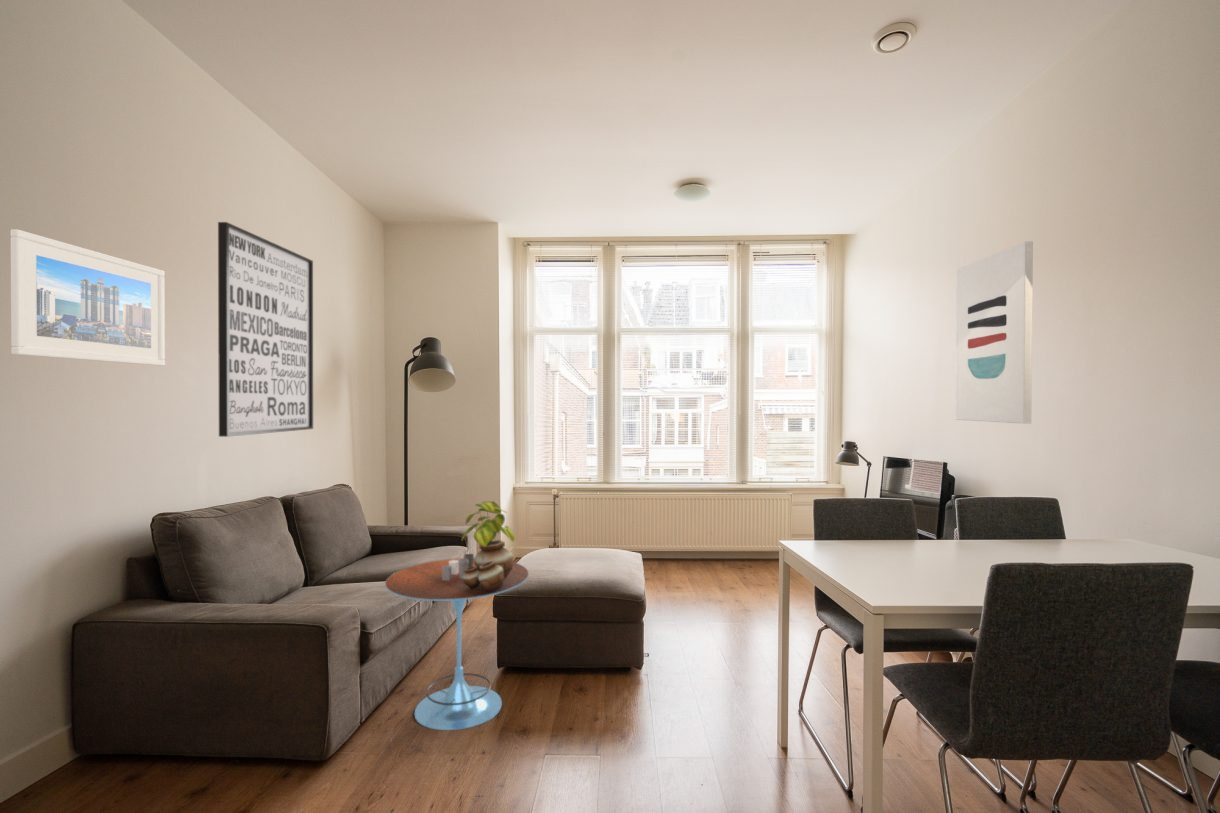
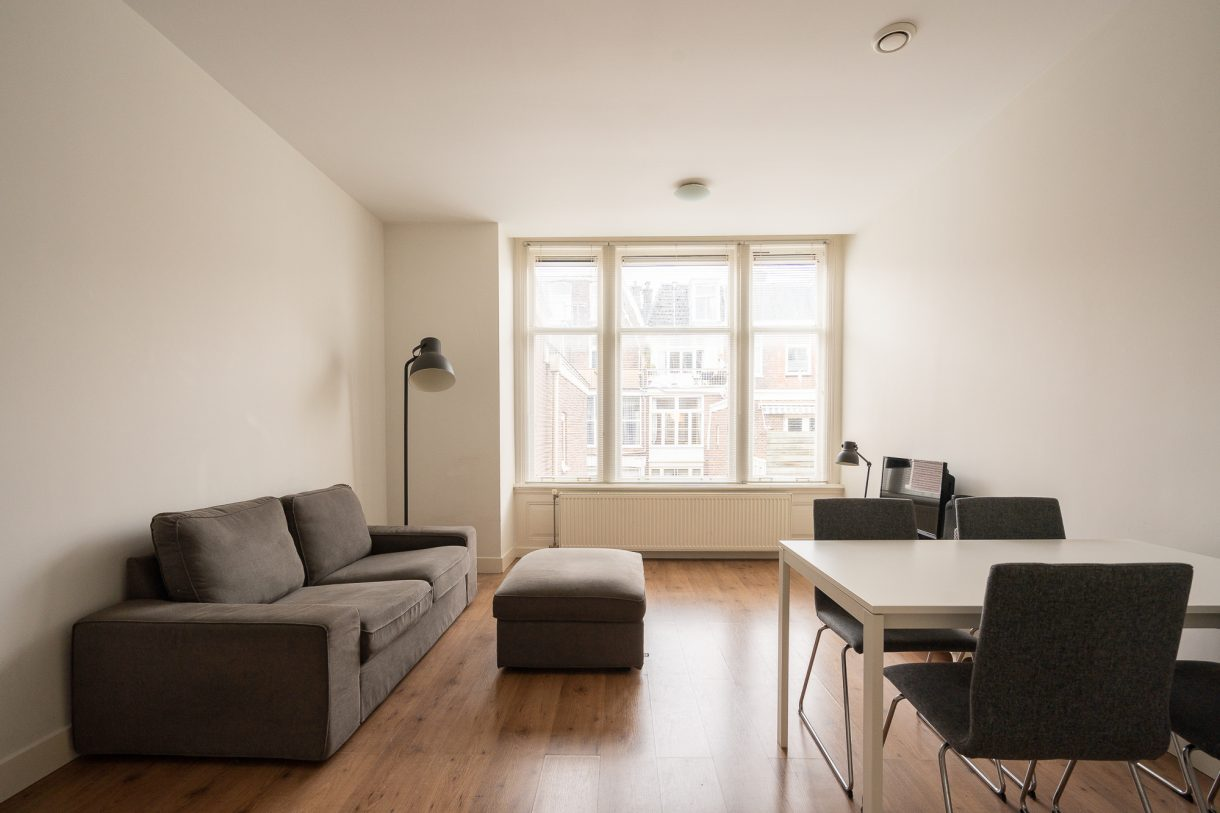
- potted plant [460,500,516,592]
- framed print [9,228,166,367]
- side table [384,549,530,731]
- wall art [217,221,314,438]
- wall art [955,240,1034,425]
